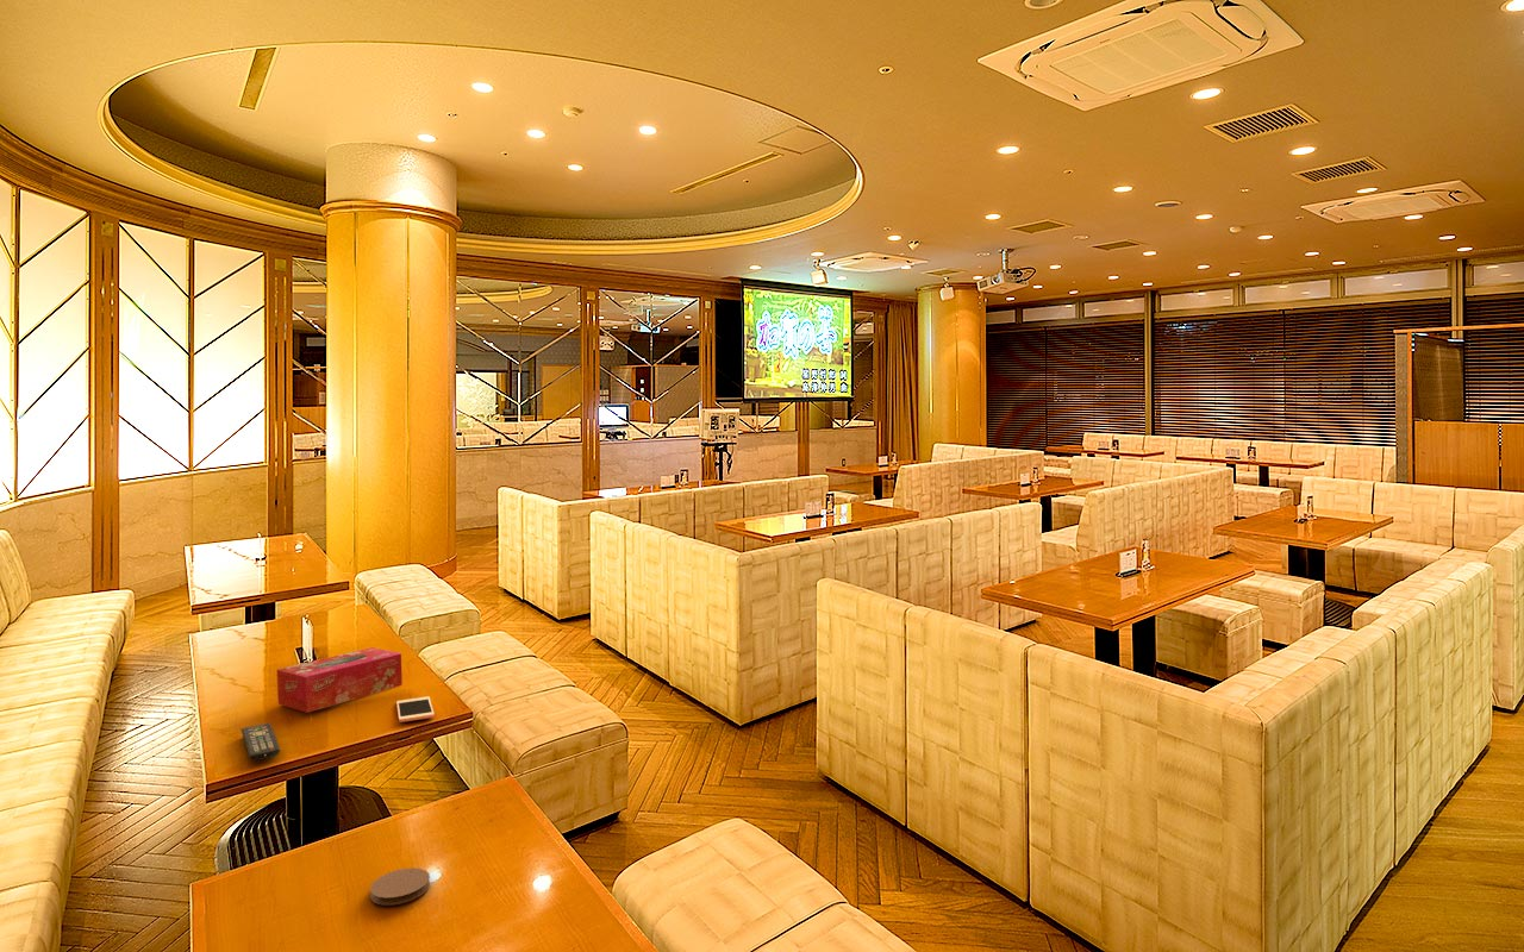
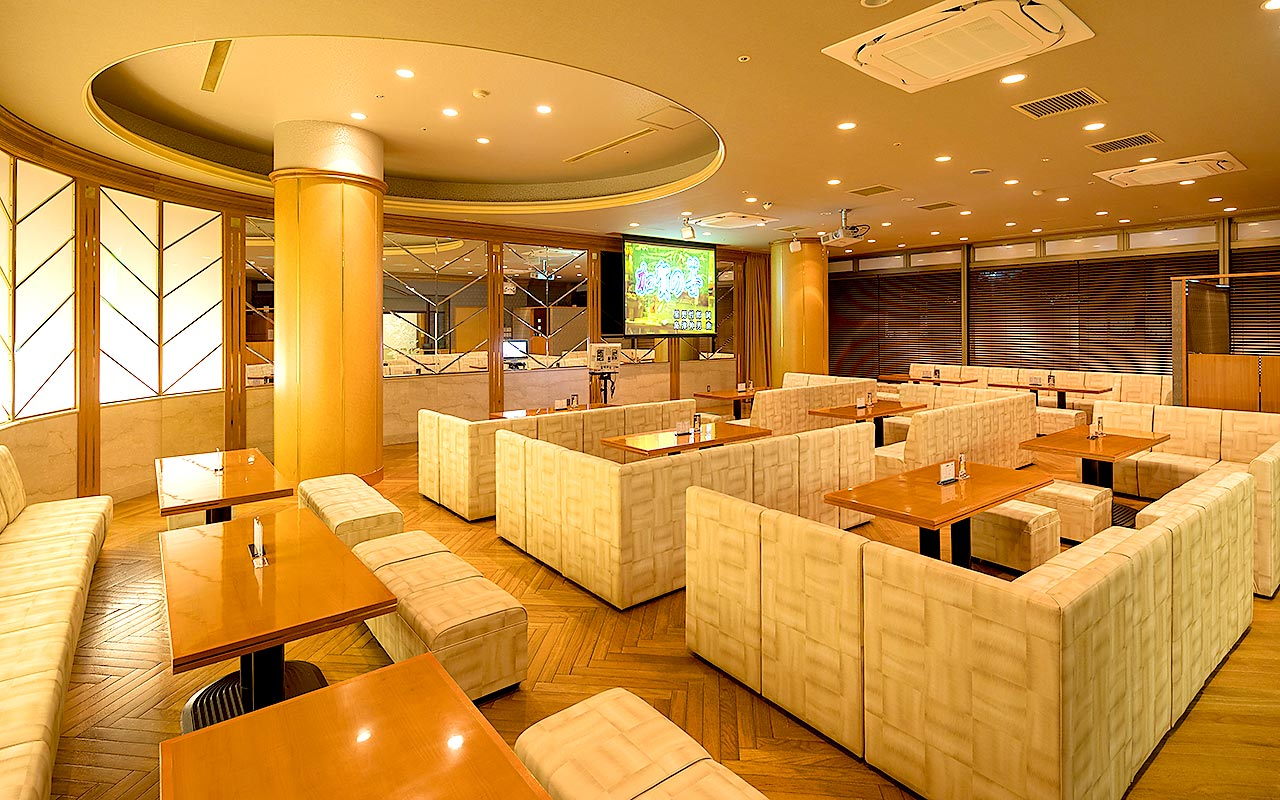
- cell phone [395,695,436,724]
- coaster [369,866,431,907]
- tissue box [276,646,404,714]
- remote control [239,722,281,762]
